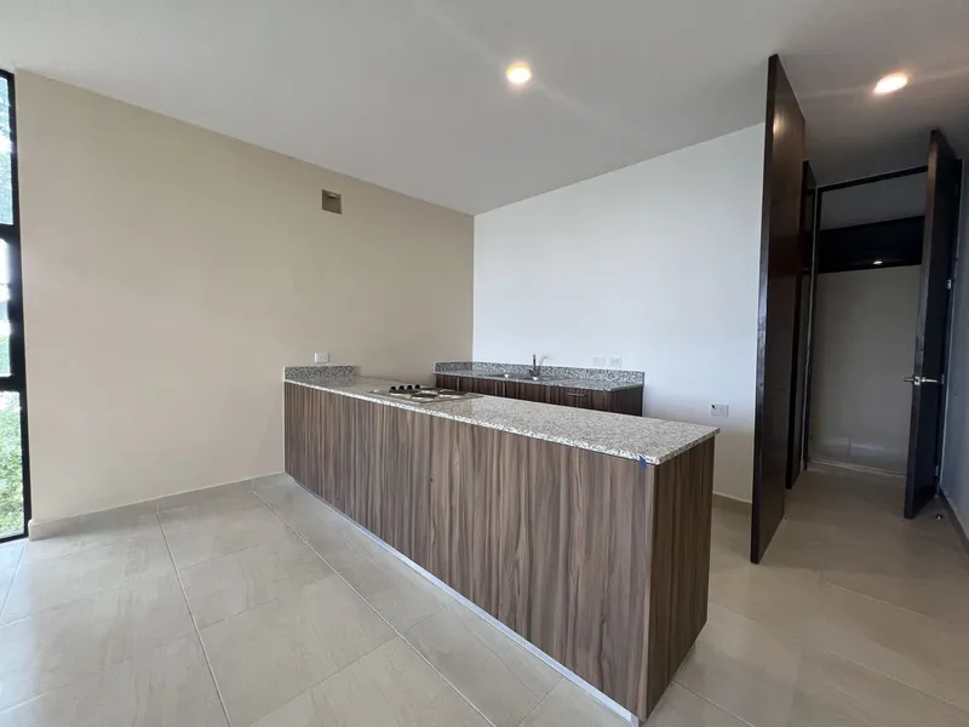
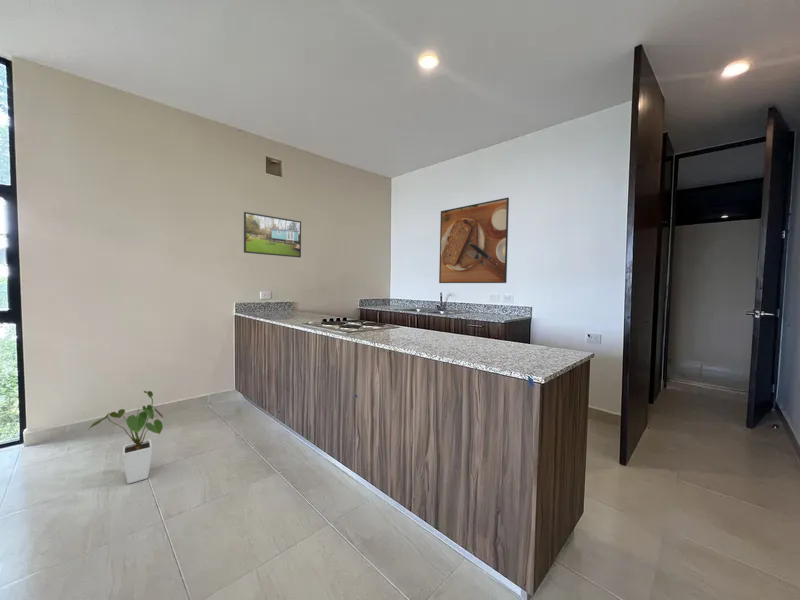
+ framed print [243,211,302,258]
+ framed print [438,197,510,284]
+ house plant [87,390,164,485]
